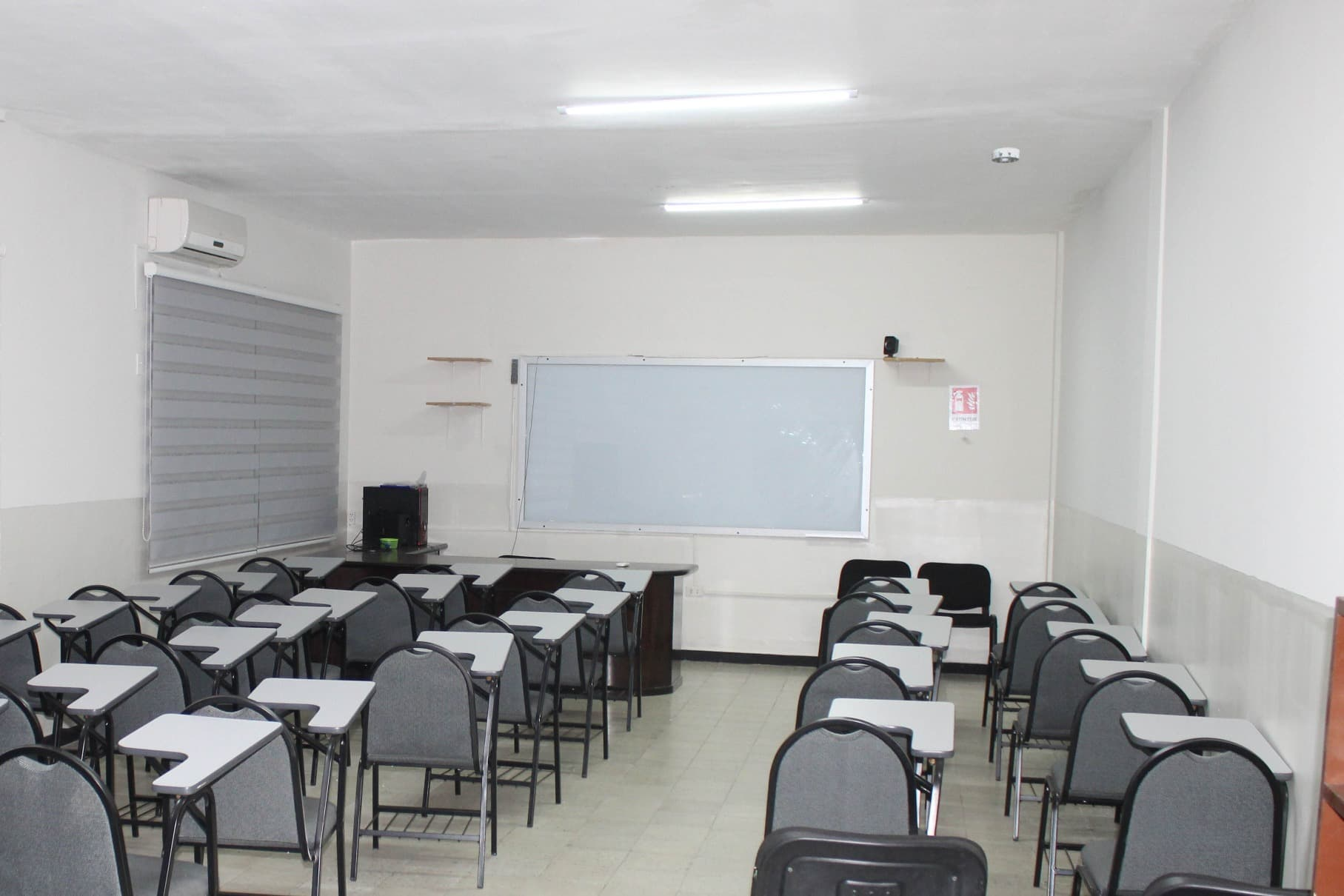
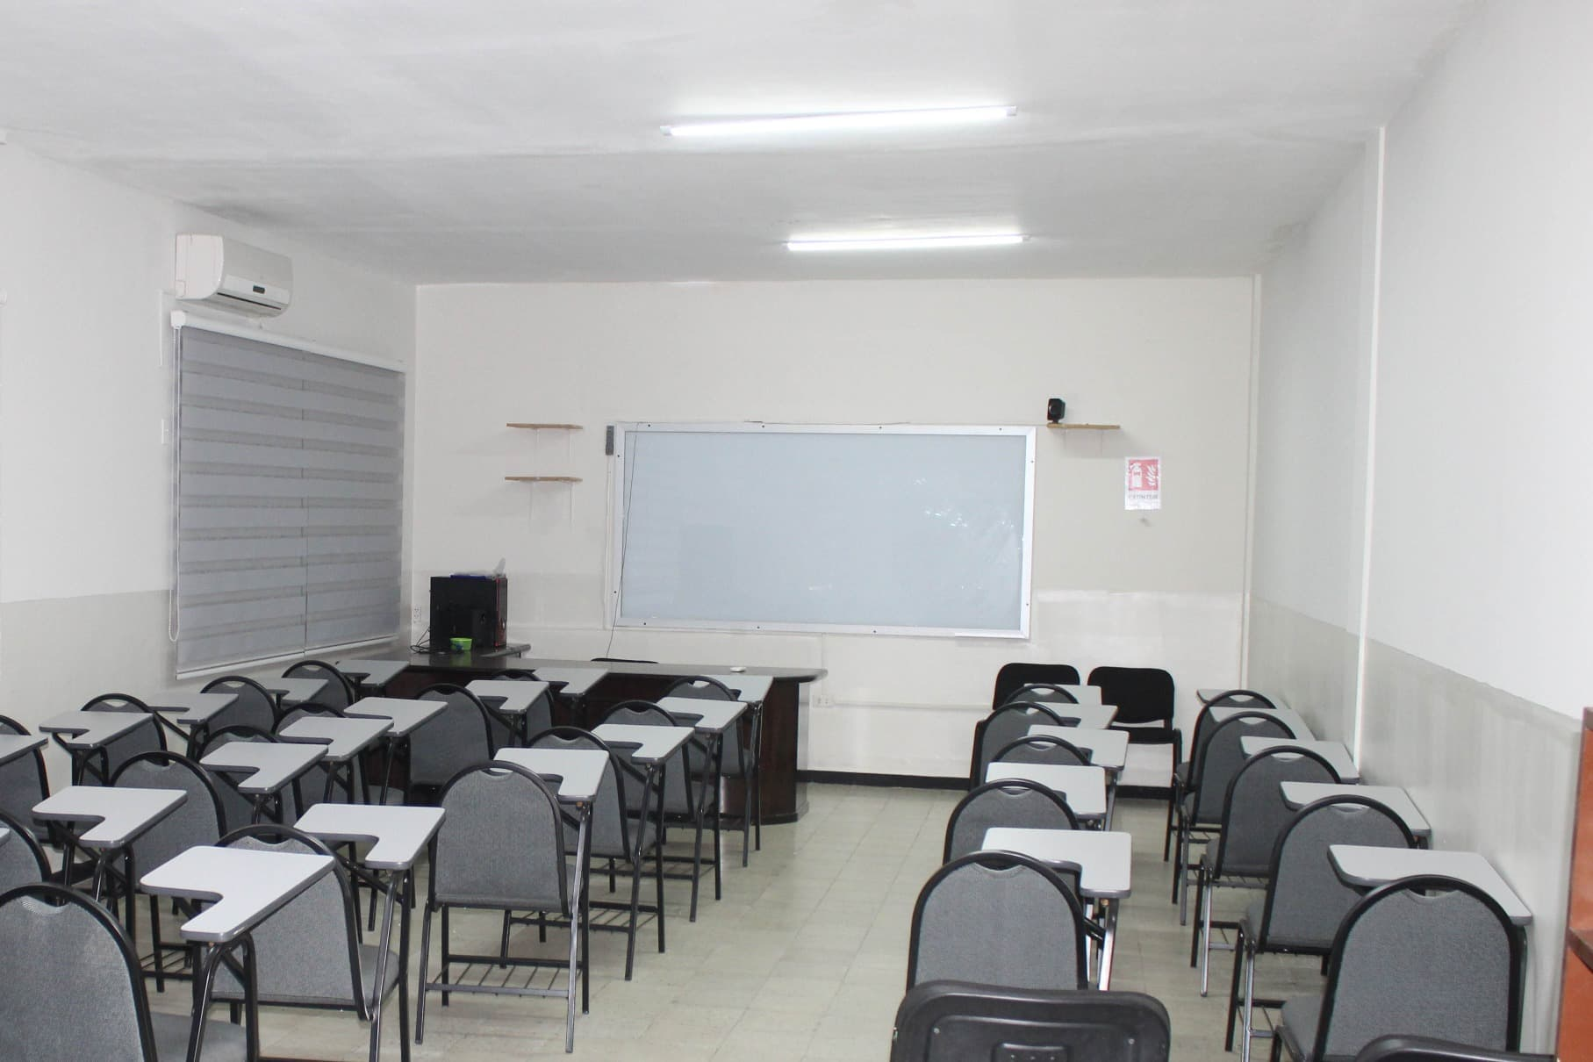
- smoke detector [991,147,1020,164]
